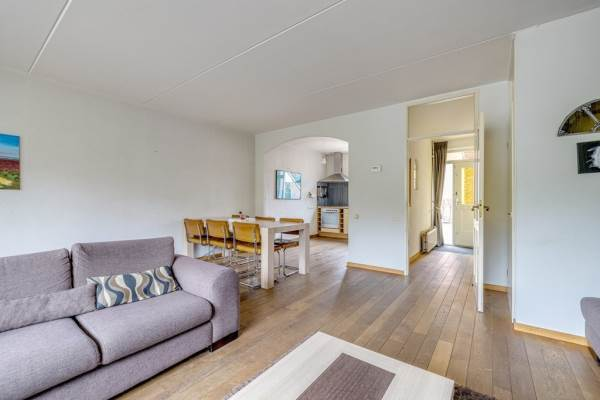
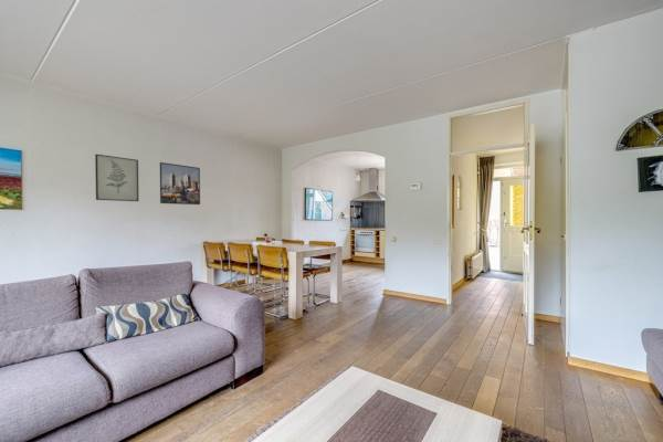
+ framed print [159,161,201,206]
+ wall art [94,154,139,202]
